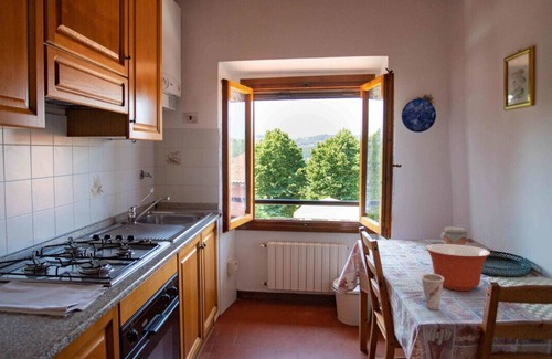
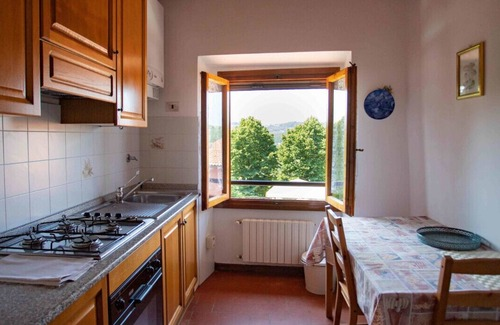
- cup [420,273,444,312]
- mixing bowl [425,243,491,292]
- jar [439,225,470,245]
